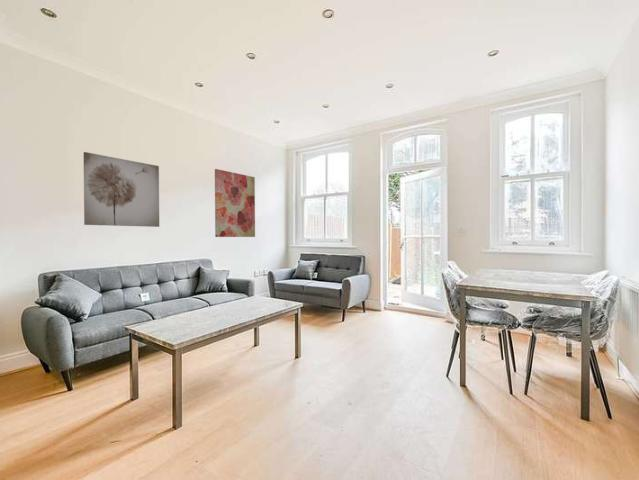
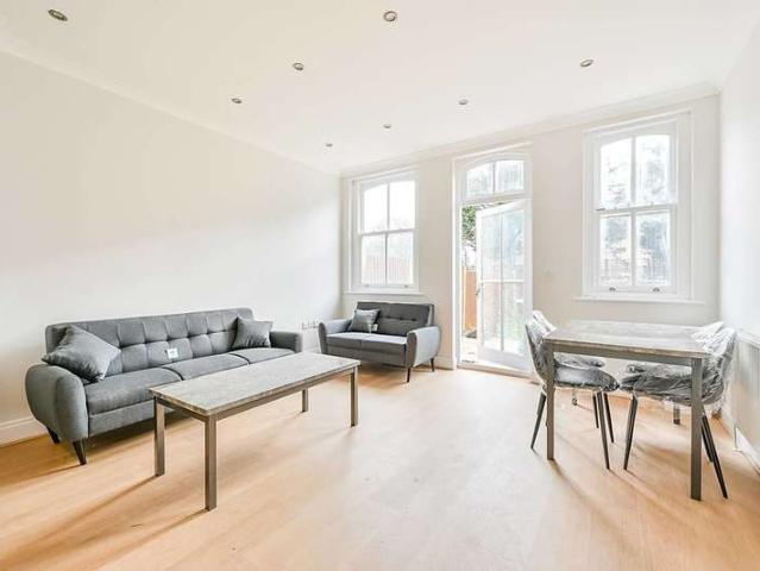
- wall art [214,168,256,238]
- wall art [83,151,160,228]
